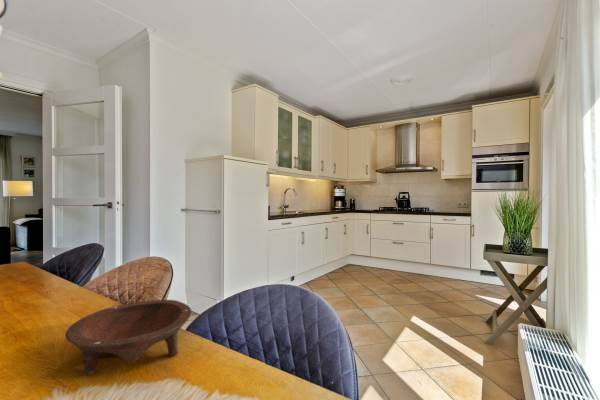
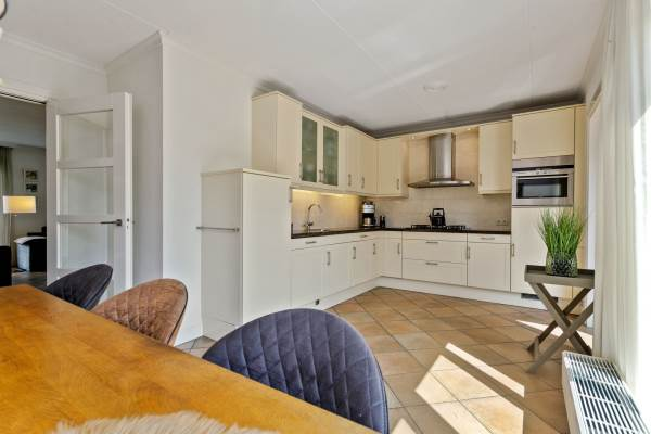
- bowl [64,299,192,377]
